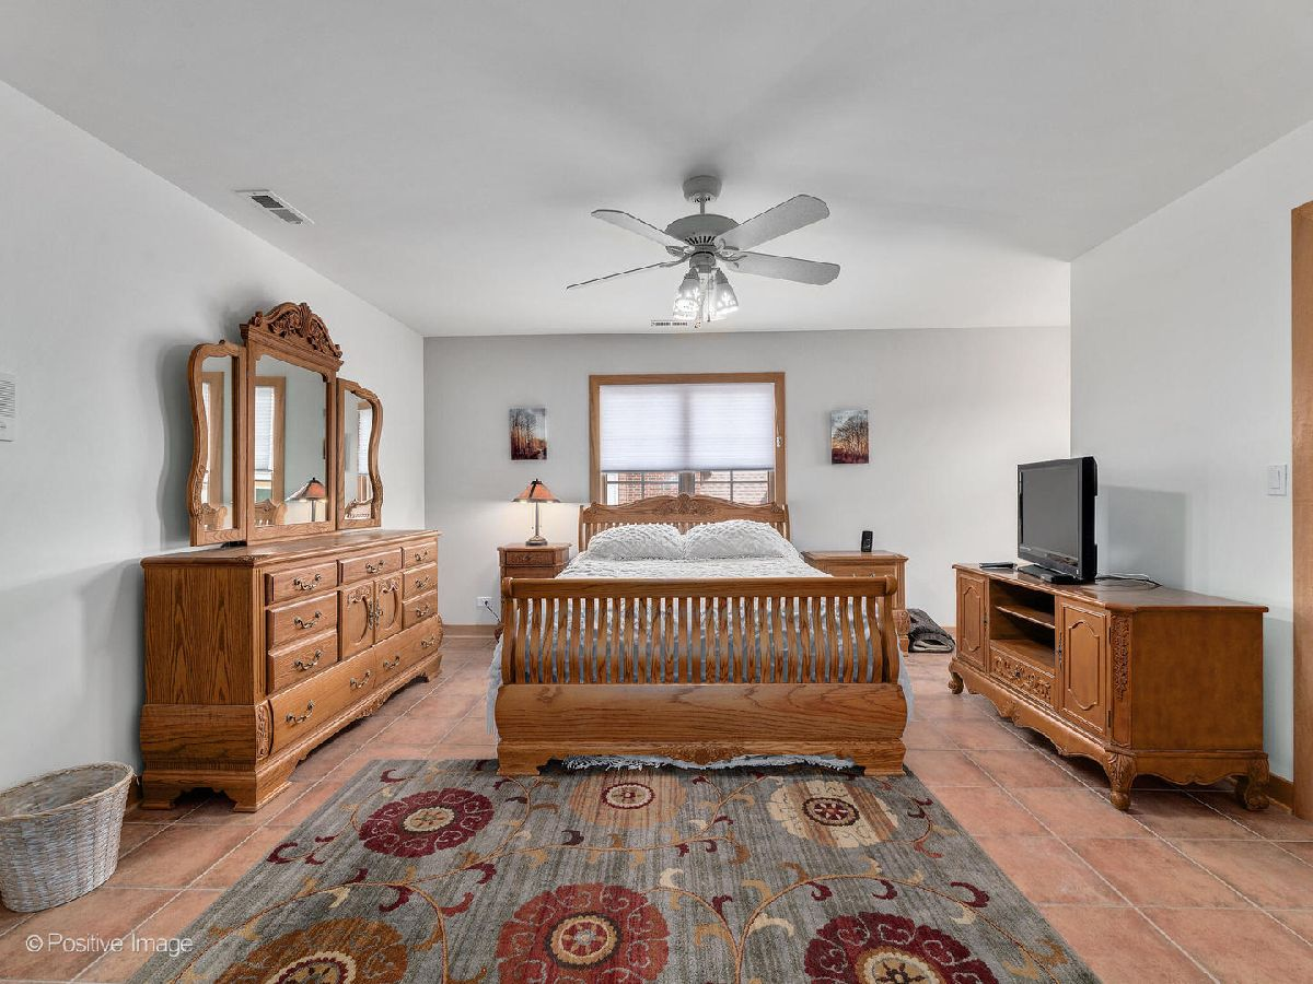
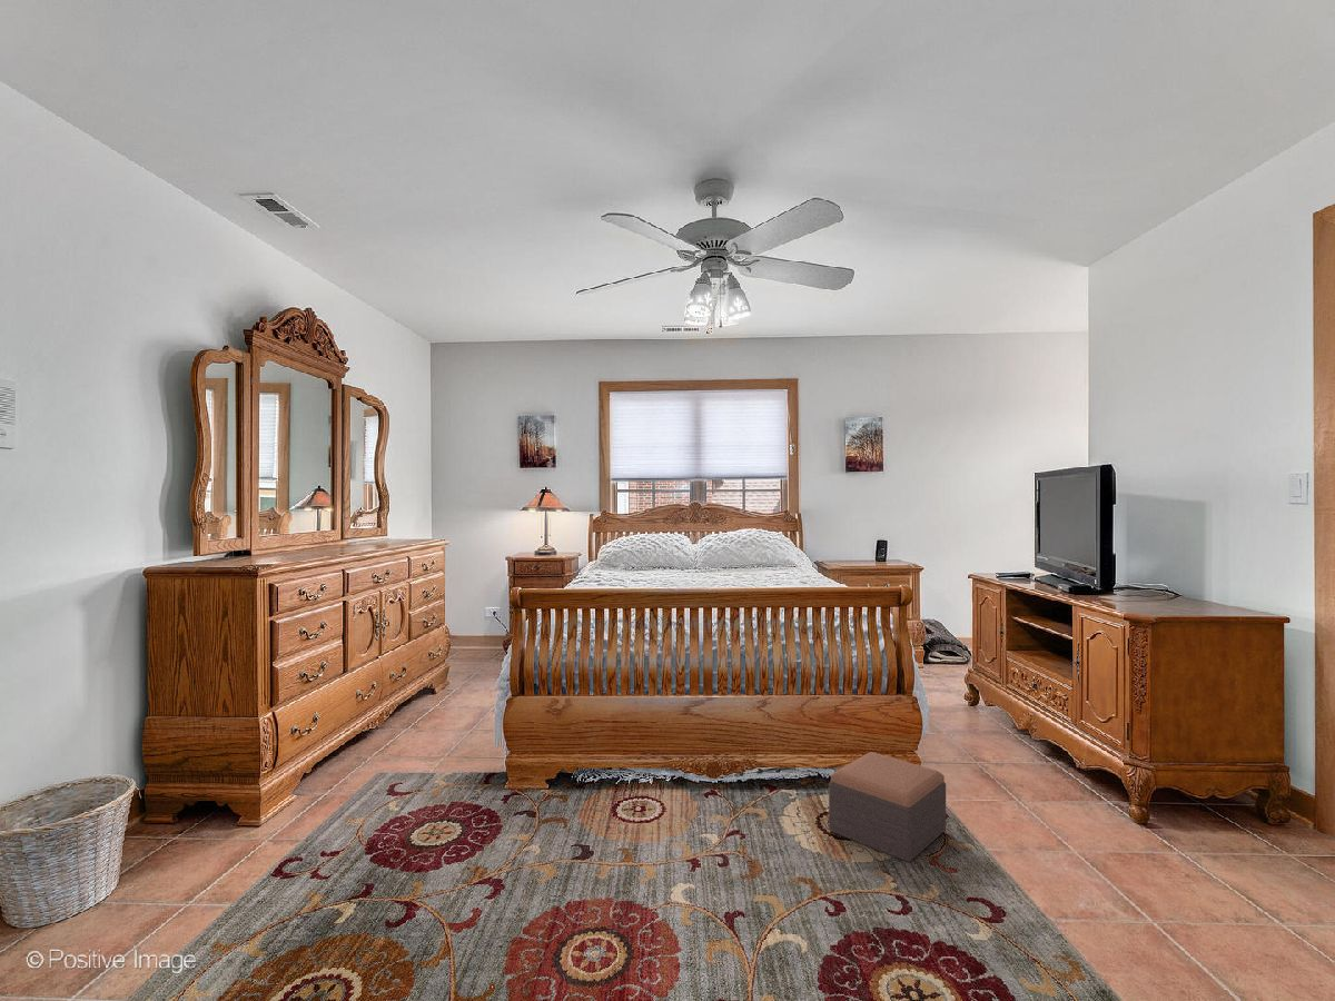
+ footstool [828,751,947,863]
